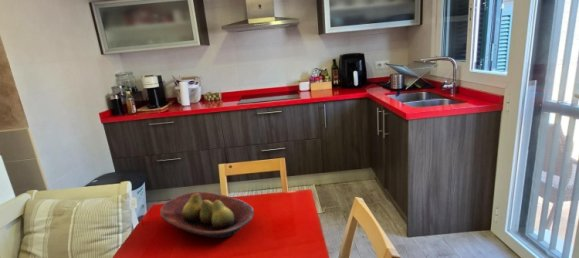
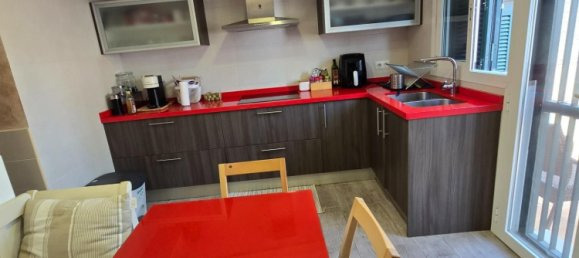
- fruit bowl [159,191,255,239]
